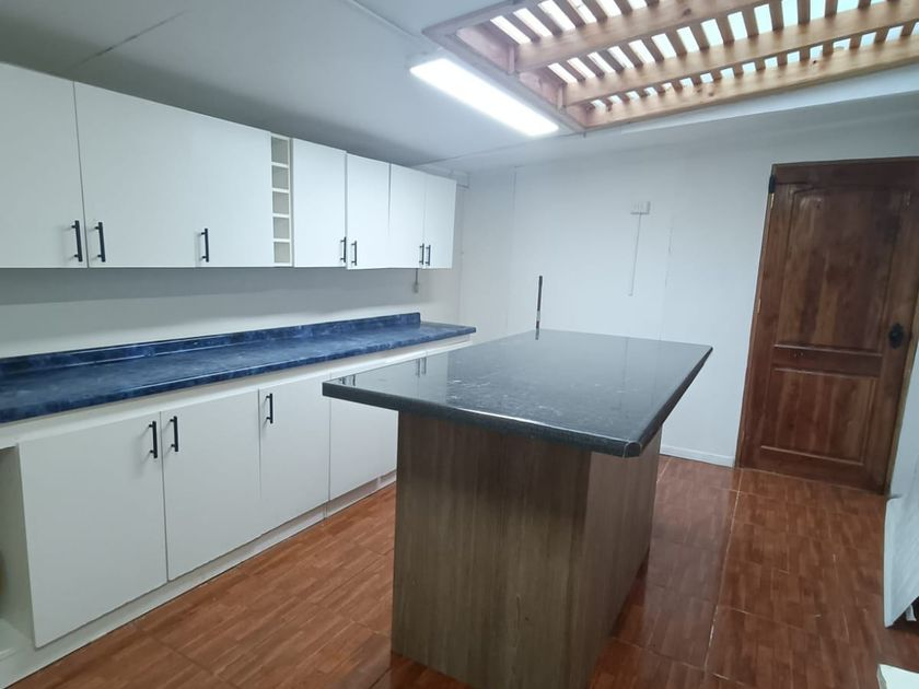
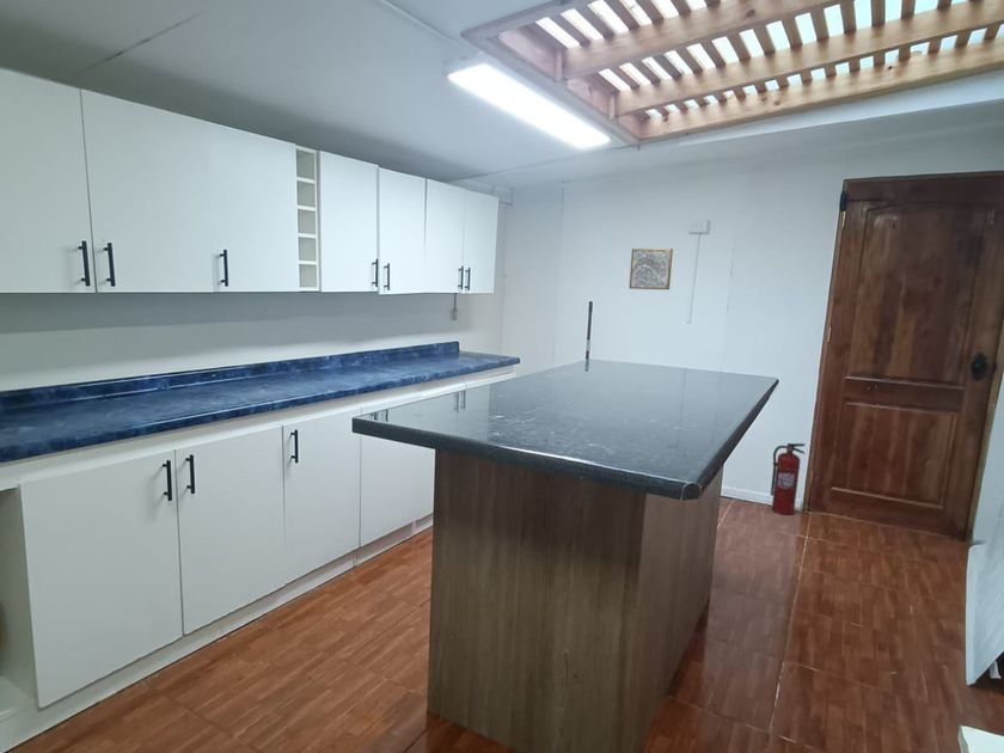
+ fire extinguisher [770,442,806,515]
+ wall art [628,247,674,290]
